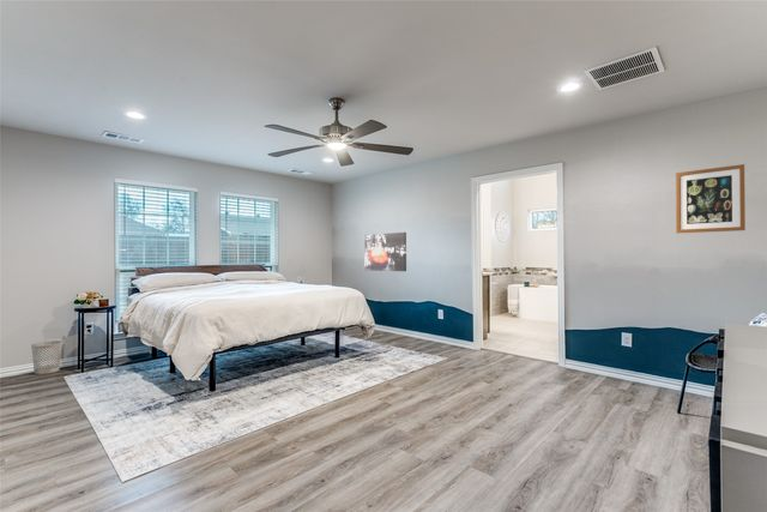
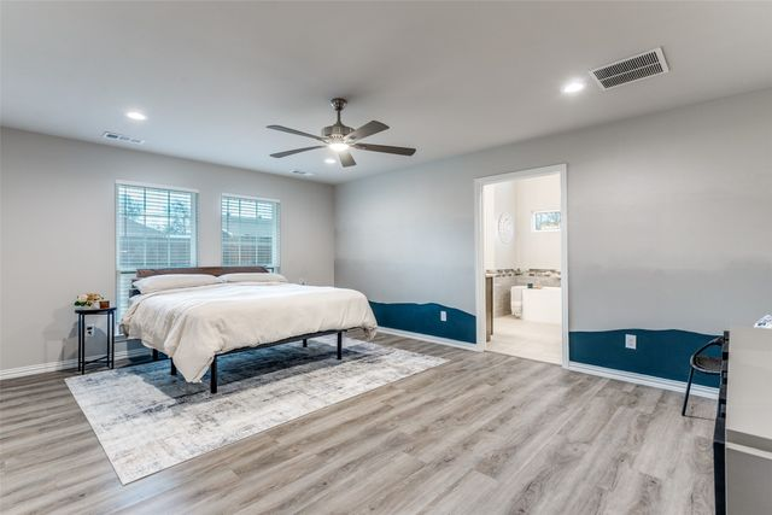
- wastebasket [30,339,64,375]
- wall art [675,163,747,234]
- wall art [363,231,407,272]
